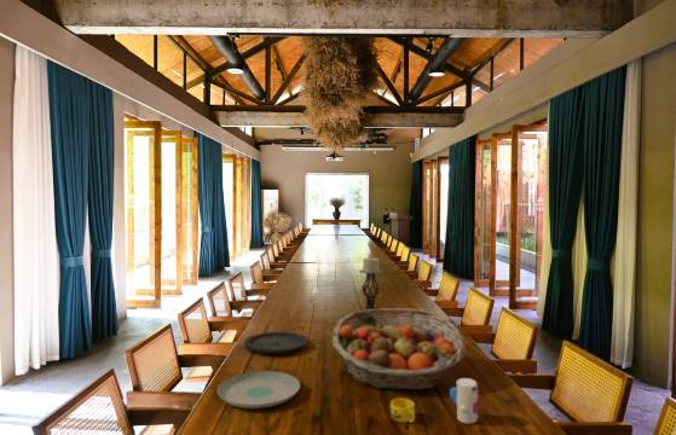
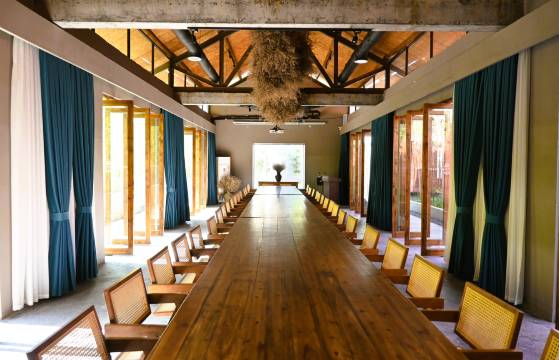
- candle holder [358,255,383,311]
- plate [215,370,301,410]
- plate [243,331,308,354]
- fruit basket [331,307,467,390]
- cup [388,398,416,424]
- toy [449,377,479,425]
